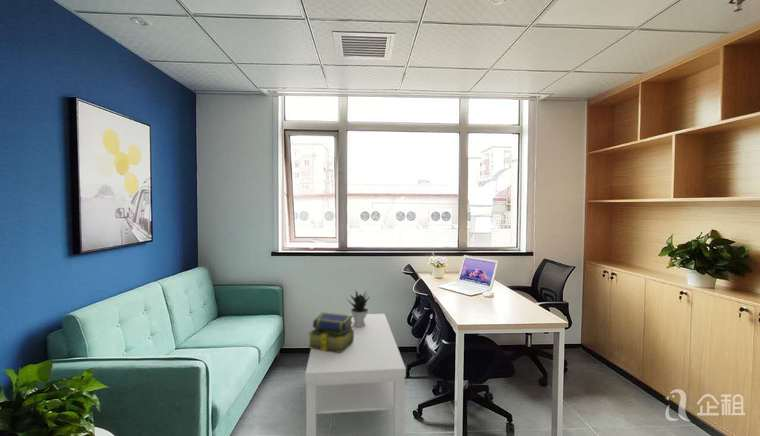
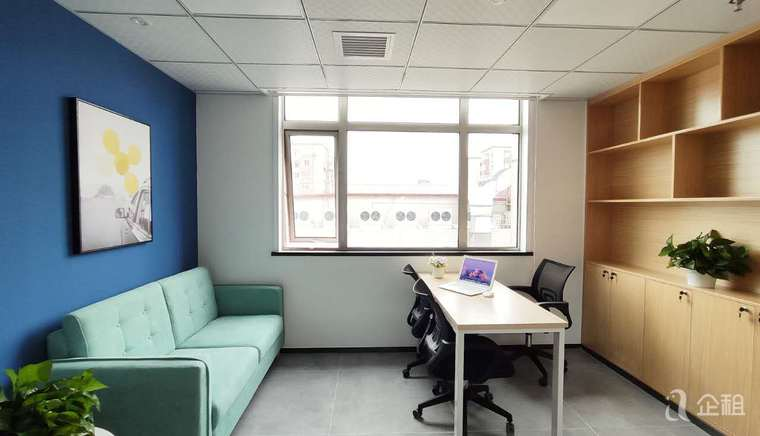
- potted plant [345,289,371,328]
- stack of books [307,311,354,353]
- coffee table [304,313,407,436]
